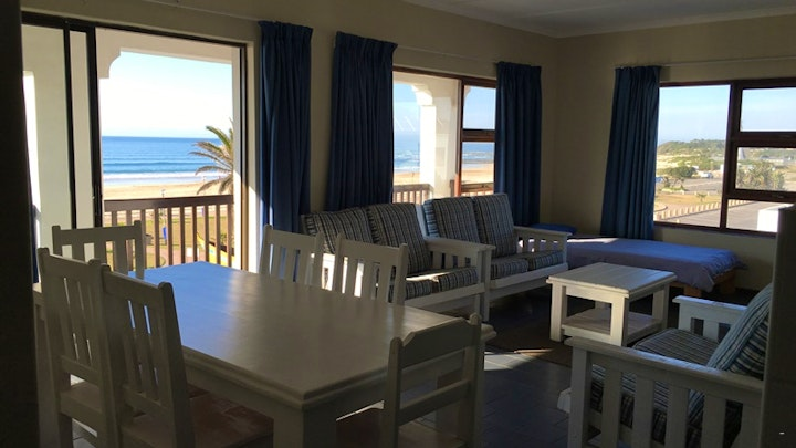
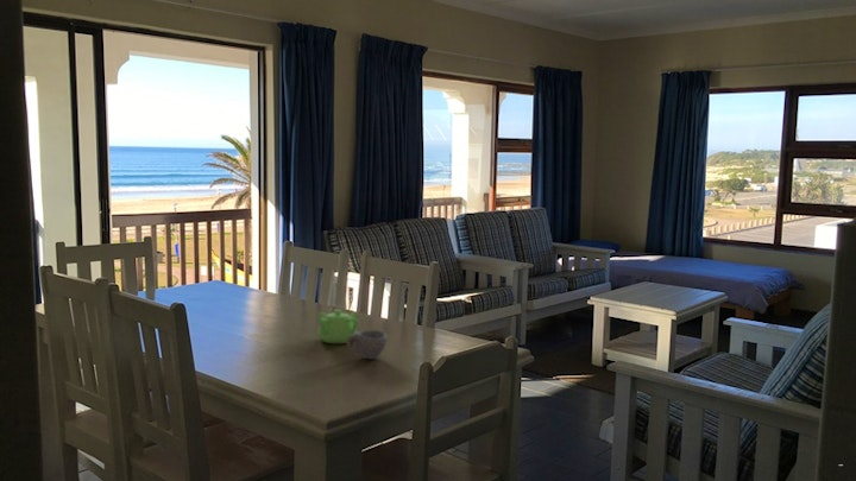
+ teapot [316,309,360,344]
+ cup [345,329,389,360]
